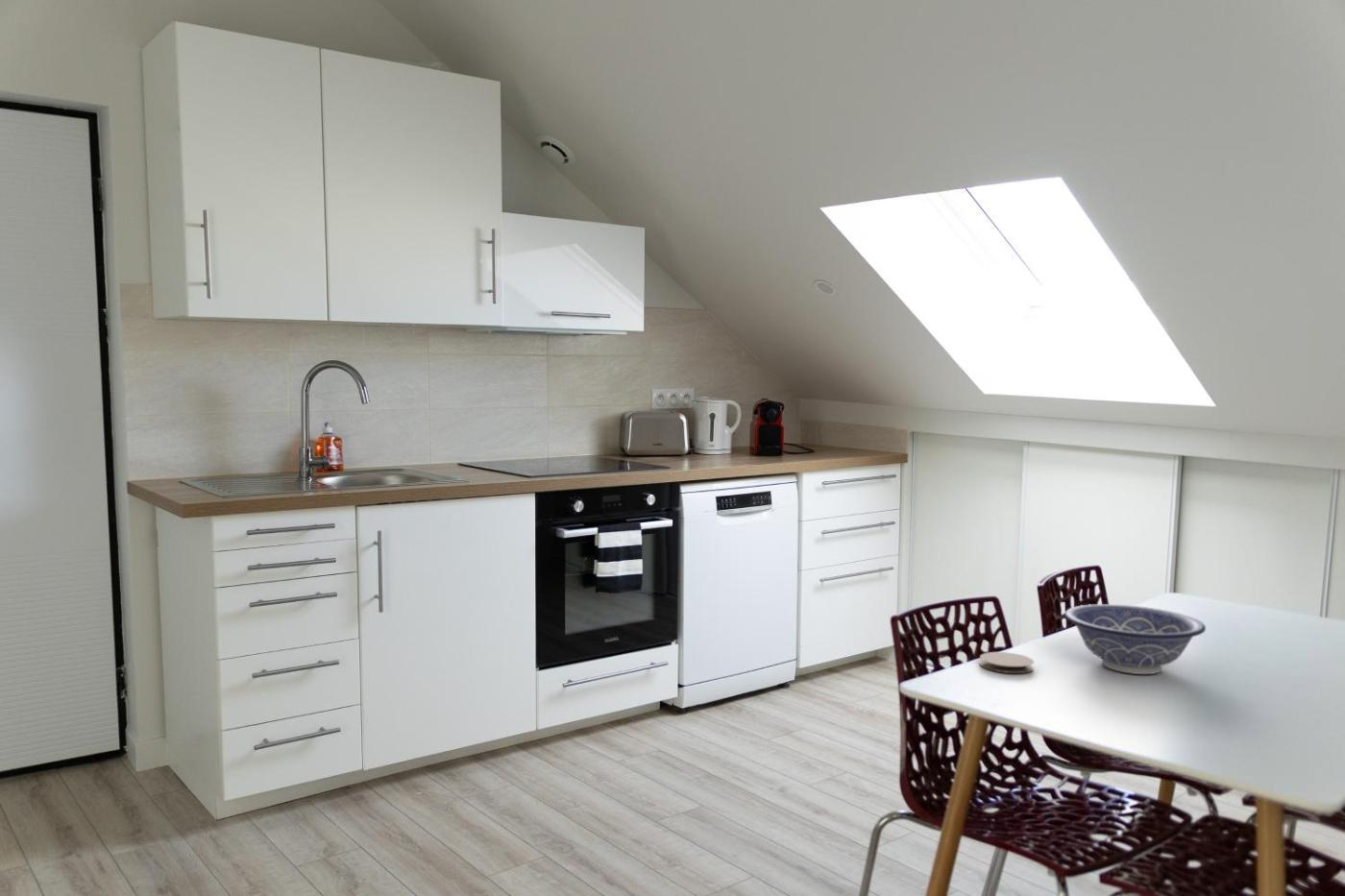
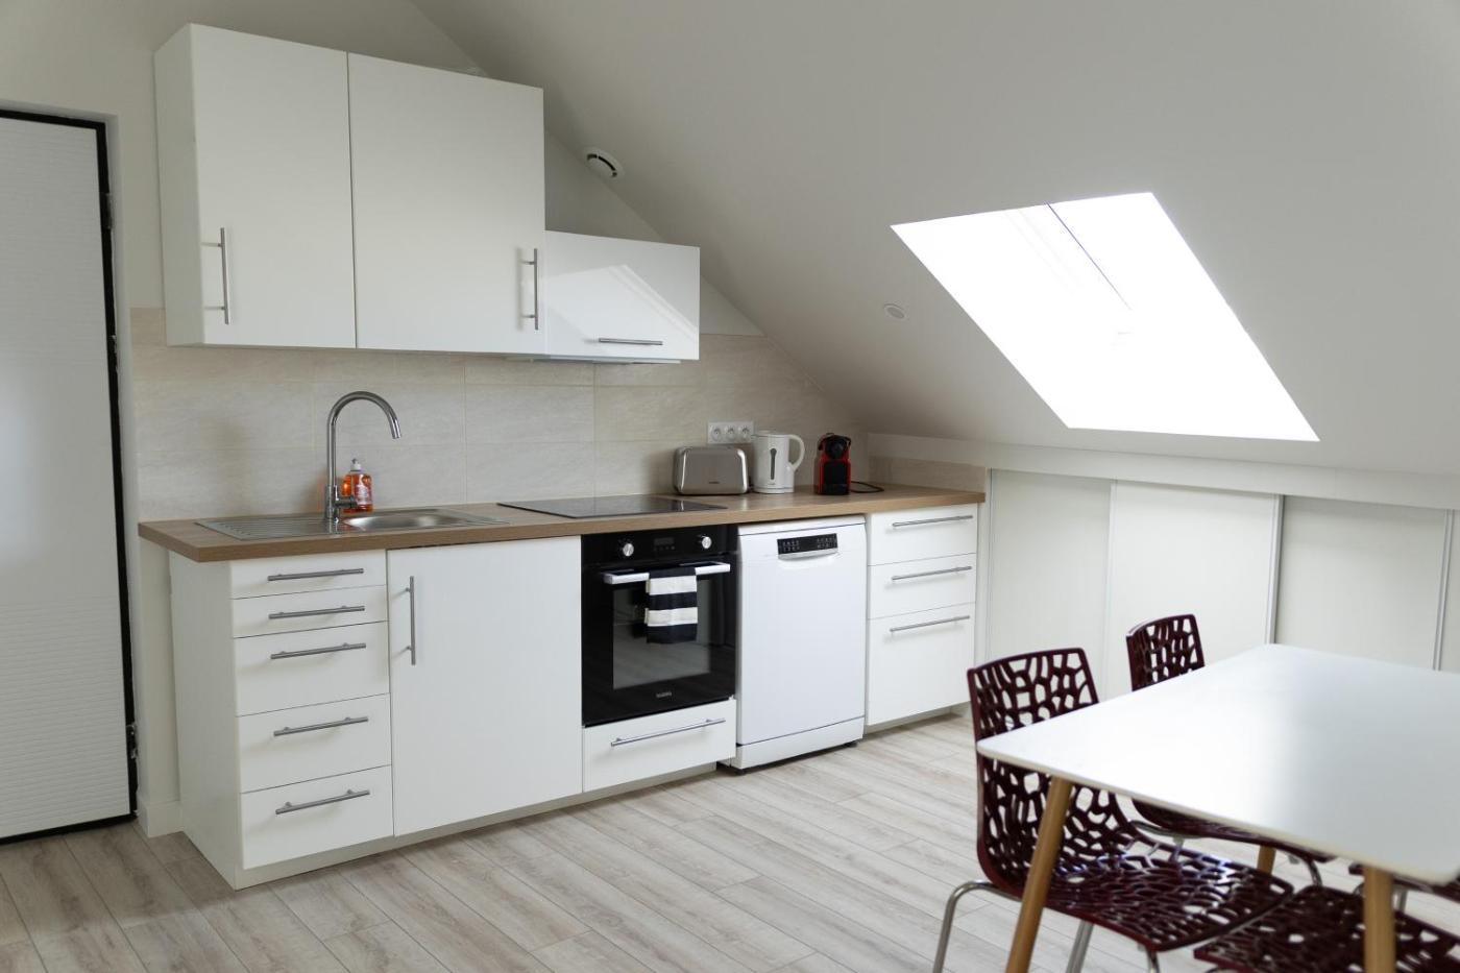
- coaster [979,651,1035,674]
- decorative bowl [1064,603,1207,675]
